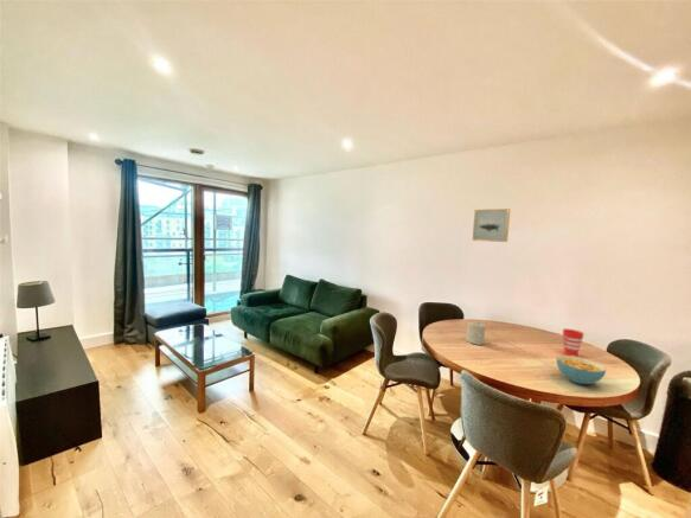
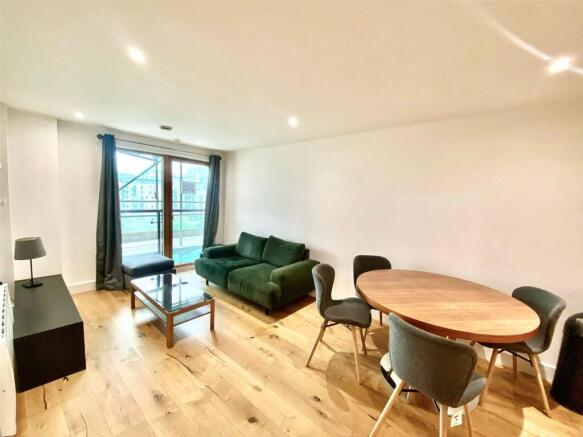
- candle [465,320,486,346]
- wall art [472,207,511,243]
- cup [562,327,586,357]
- cereal bowl [555,354,607,385]
